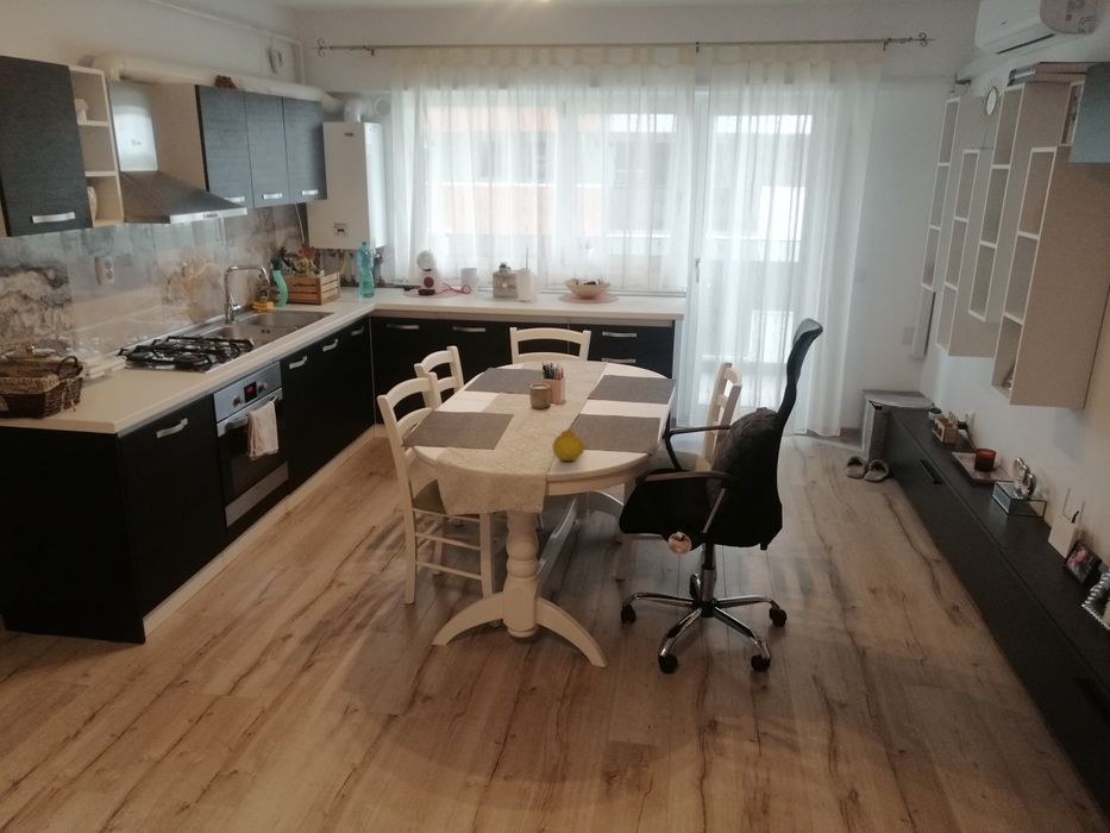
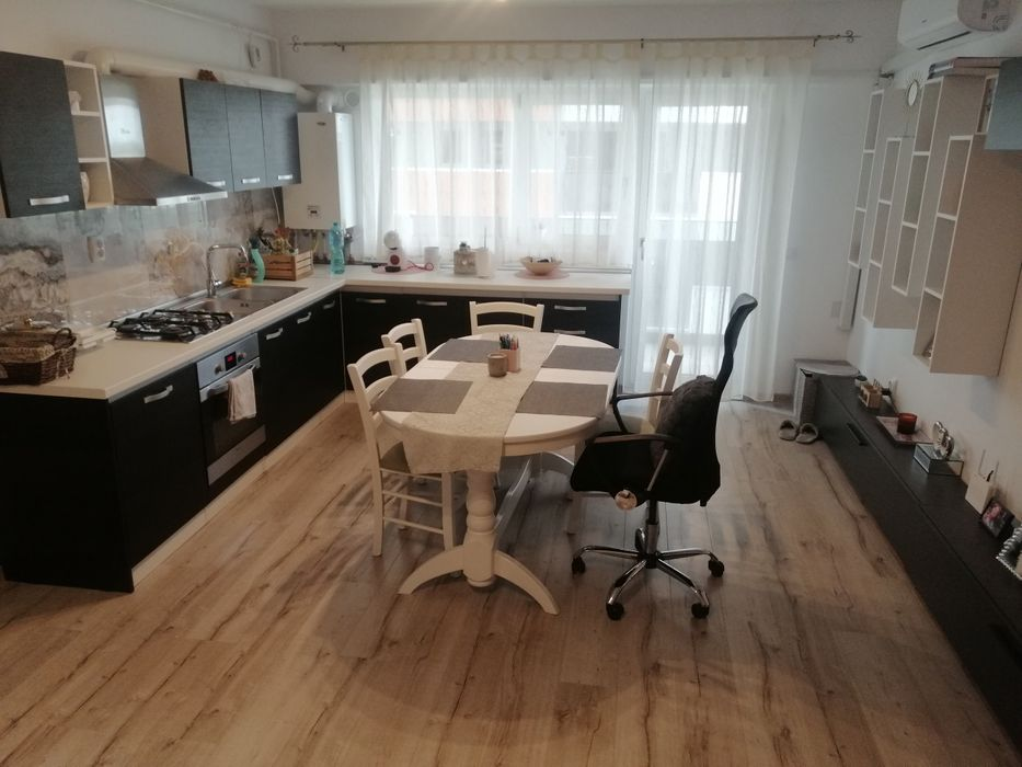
- fruit [551,430,585,462]
